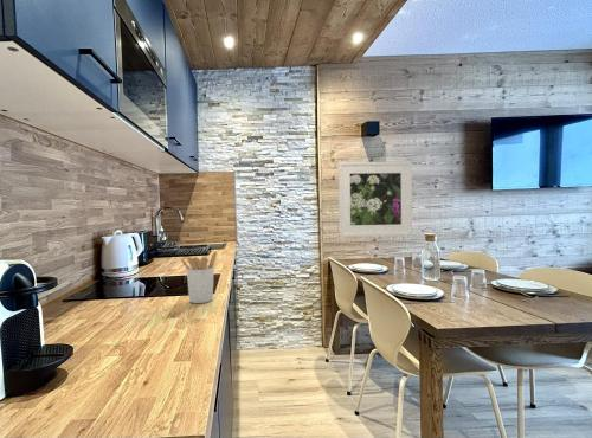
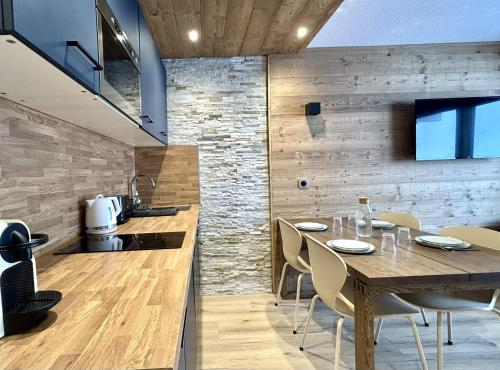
- utensil holder [180,250,218,304]
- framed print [337,161,413,238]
